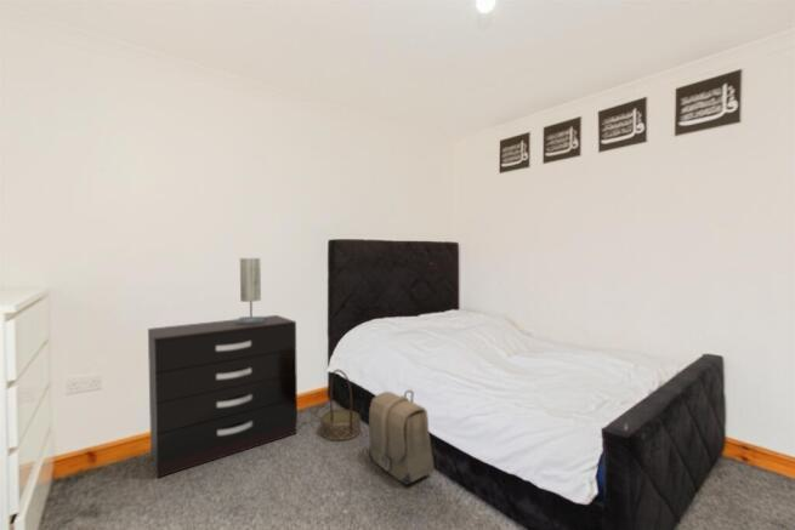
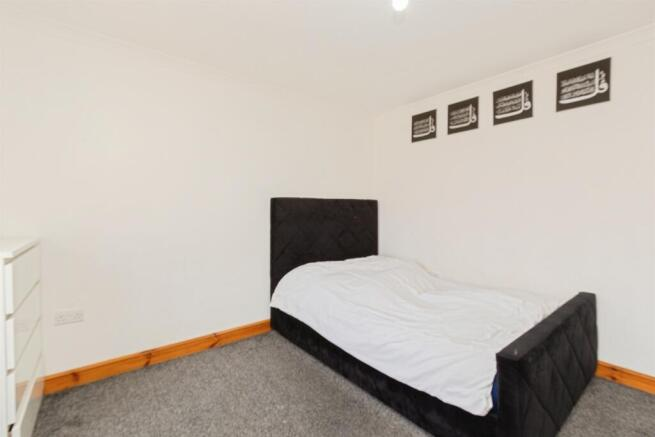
- dresser [147,314,299,479]
- backpack [368,388,435,486]
- table lamp [235,257,267,324]
- basket [319,369,362,441]
